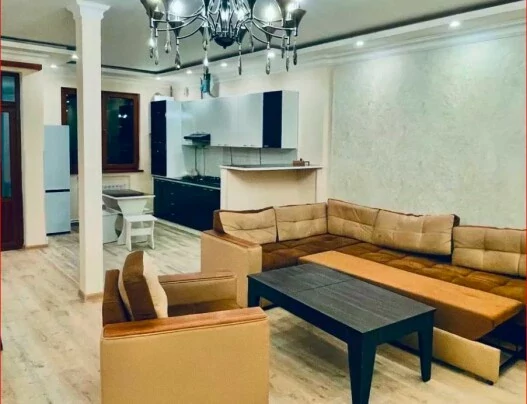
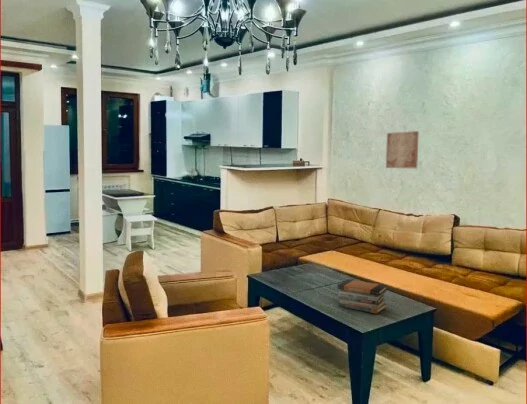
+ wall art [385,130,420,169]
+ book stack [336,279,389,315]
